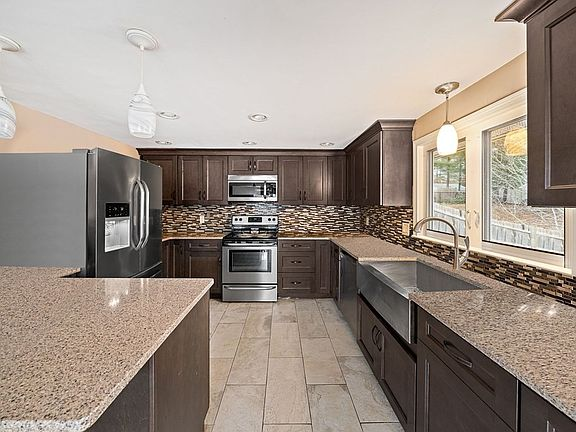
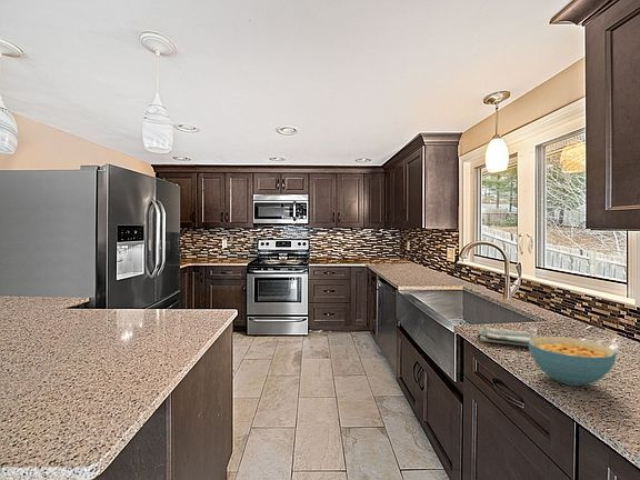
+ dish towel [478,326,533,348]
+ cereal bowl [528,336,617,387]
